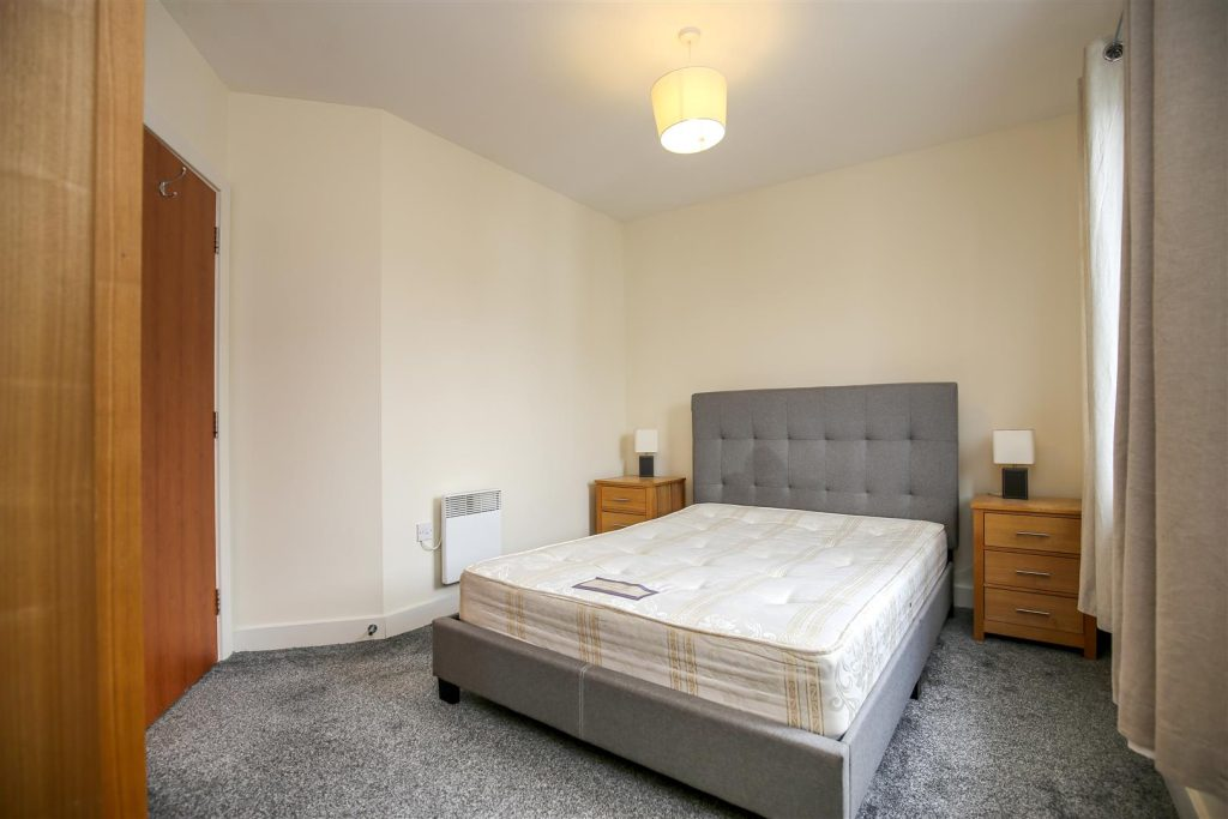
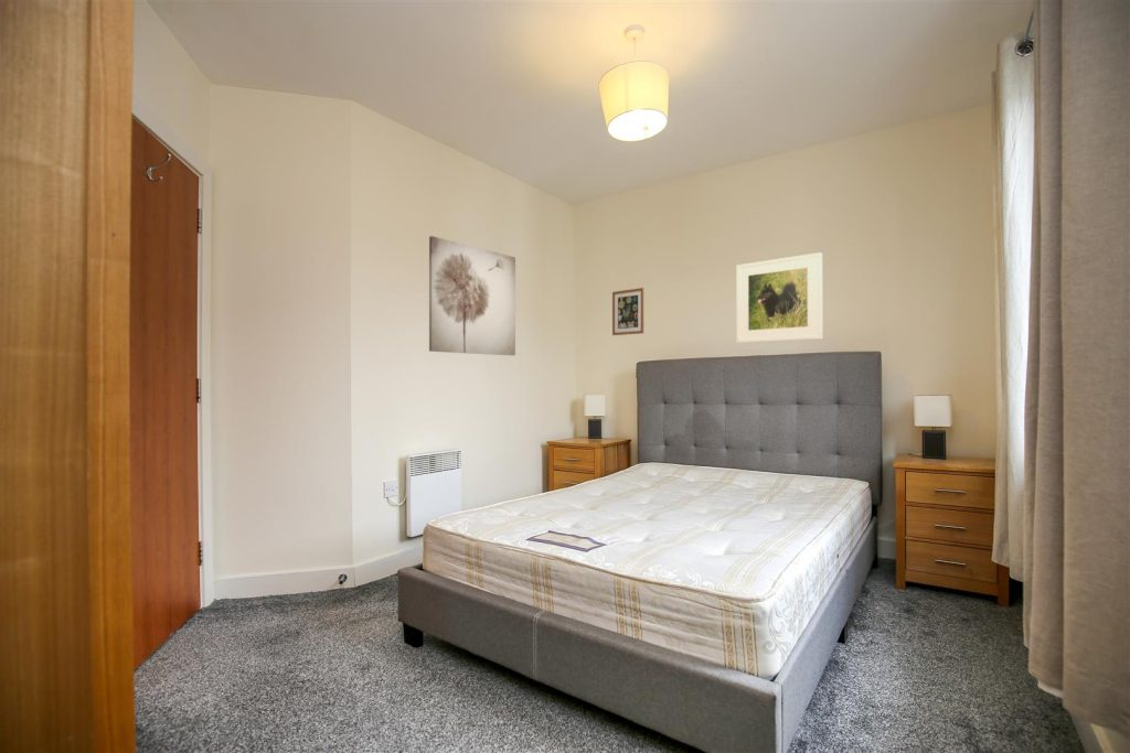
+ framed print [735,251,823,344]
+ wall art [611,287,644,336]
+ wall art [428,235,516,356]
